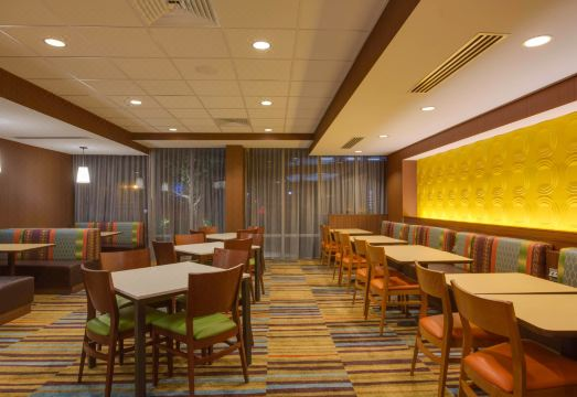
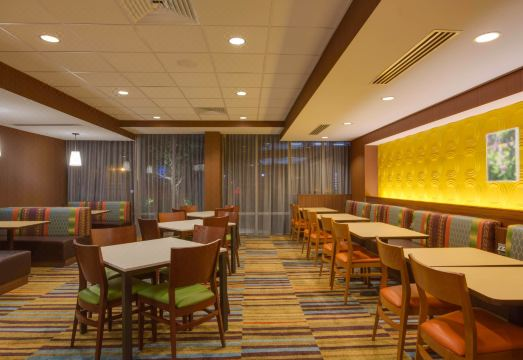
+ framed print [485,127,521,183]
